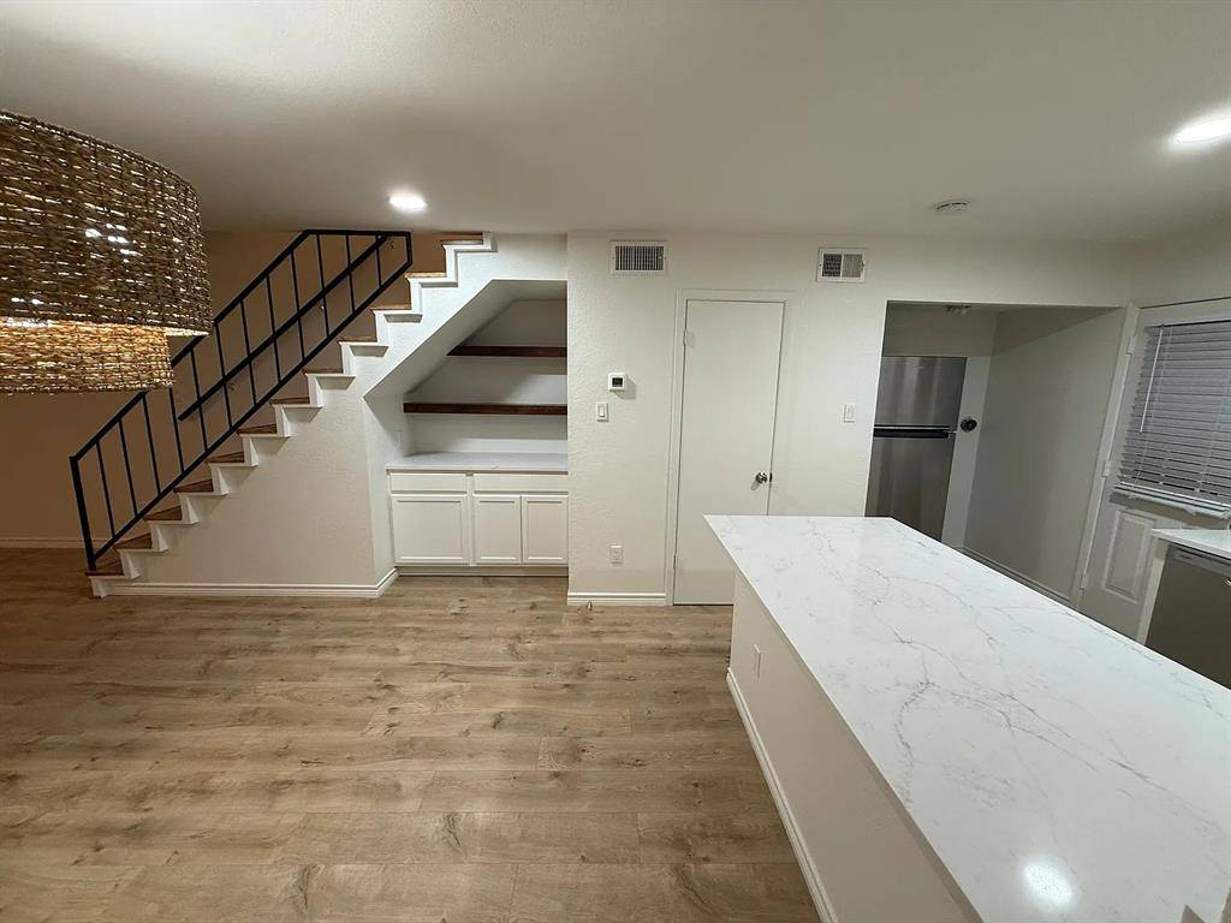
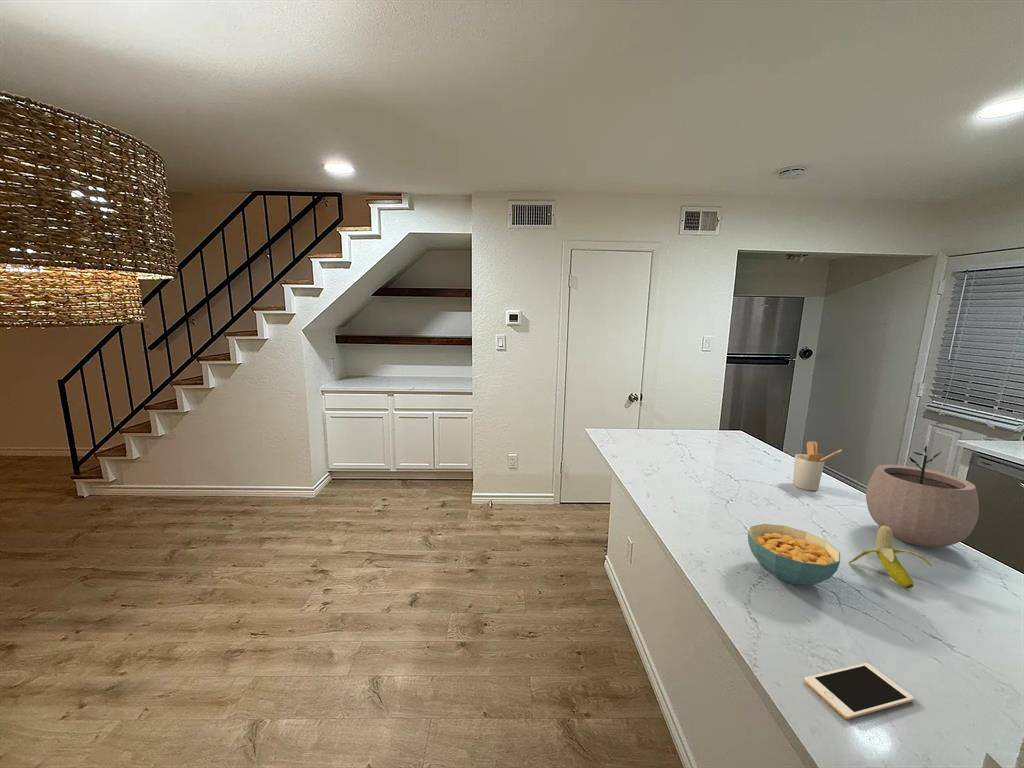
+ plant pot [865,444,980,548]
+ banana [848,526,934,589]
+ utensil holder [792,440,843,492]
+ cell phone [803,662,915,720]
+ cereal bowl [747,523,841,586]
